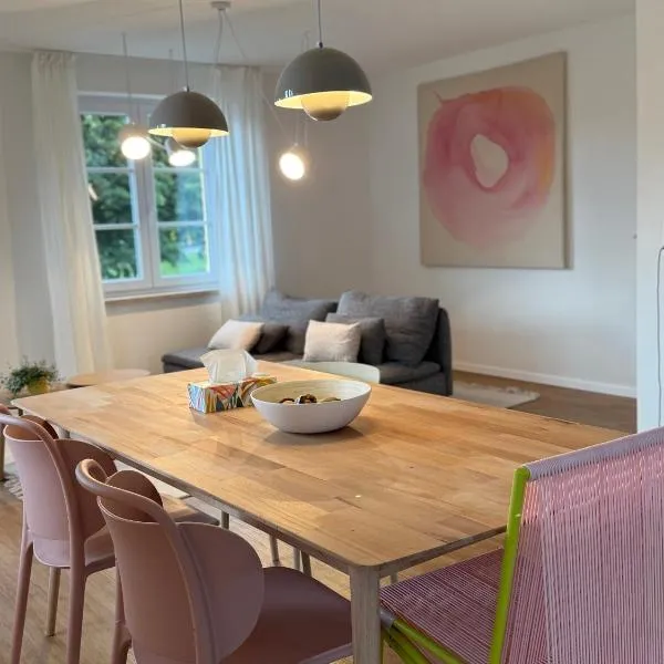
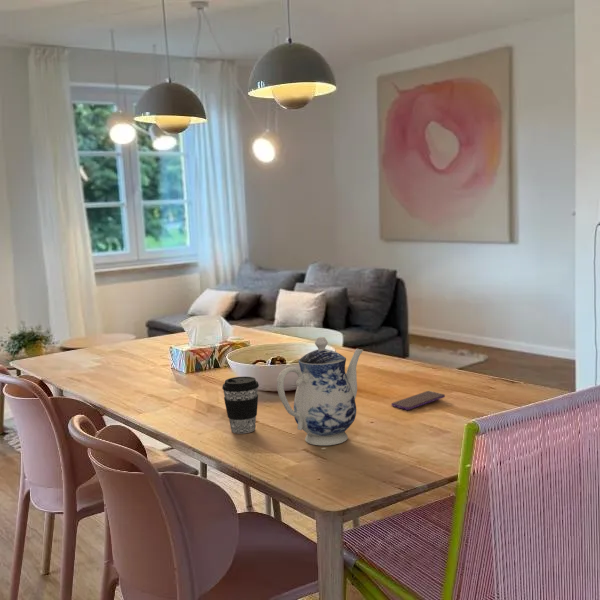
+ smartphone [390,390,446,411]
+ coffee cup [221,376,260,434]
+ teapot [276,336,364,446]
